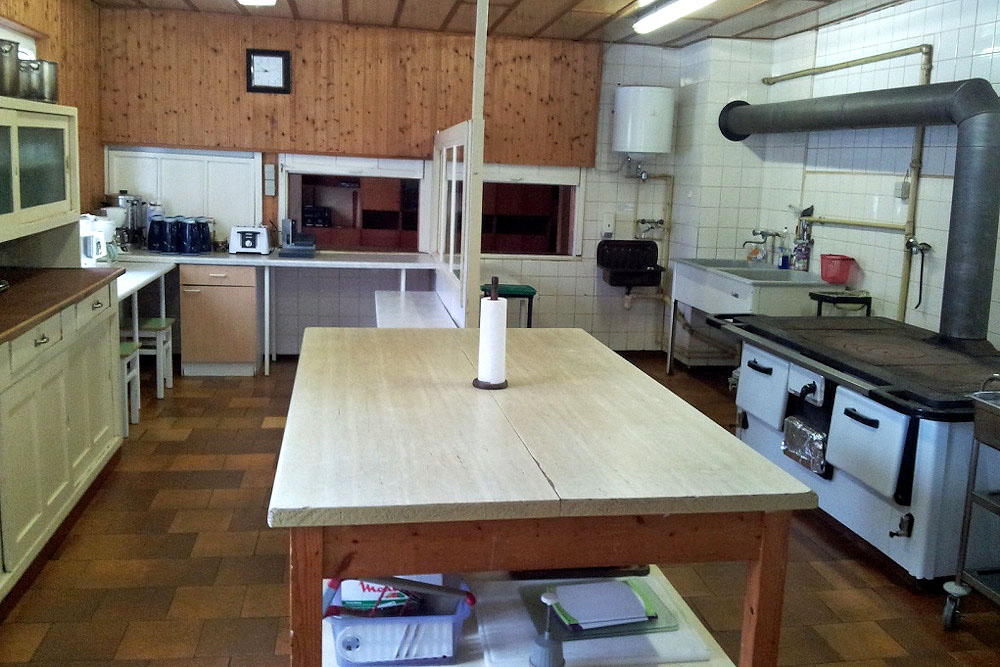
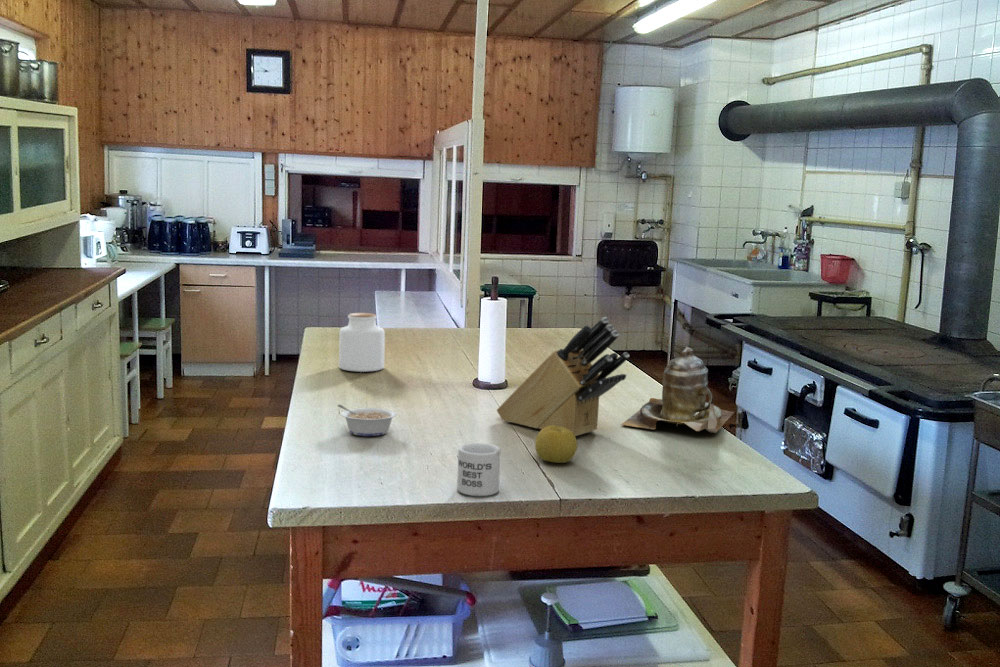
+ fruit [534,425,578,464]
+ legume [336,404,398,437]
+ mug [456,442,501,497]
+ jar [338,312,386,373]
+ teapot [620,346,735,434]
+ knife block [496,316,630,437]
